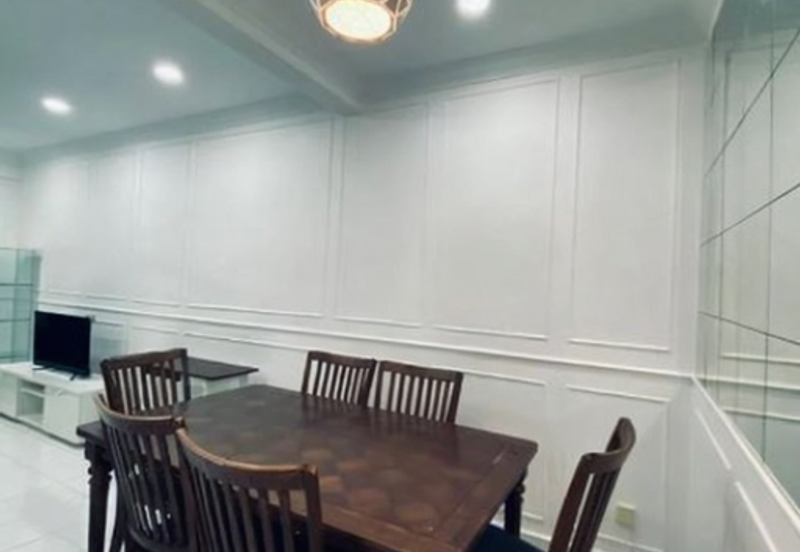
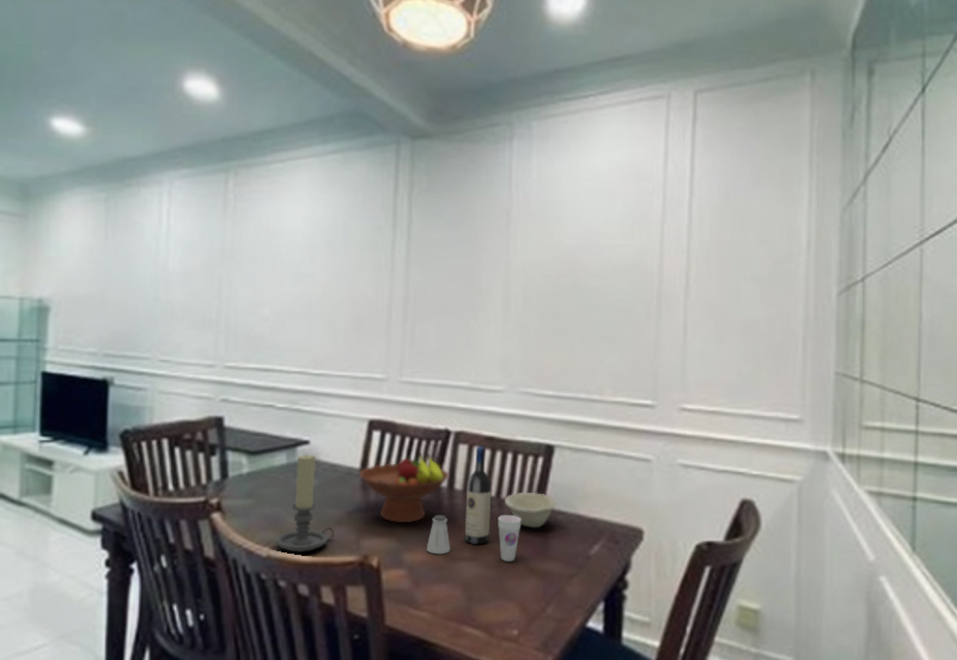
+ bowl [504,491,557,528]
+ saltshaker [426,514,451,555]
+ cup [498,514,522,562]
+ fruit bowl [358,451,450,524]
+ candle holder [275,453,335,552]
+ wine bottle [464,445,493,545]
